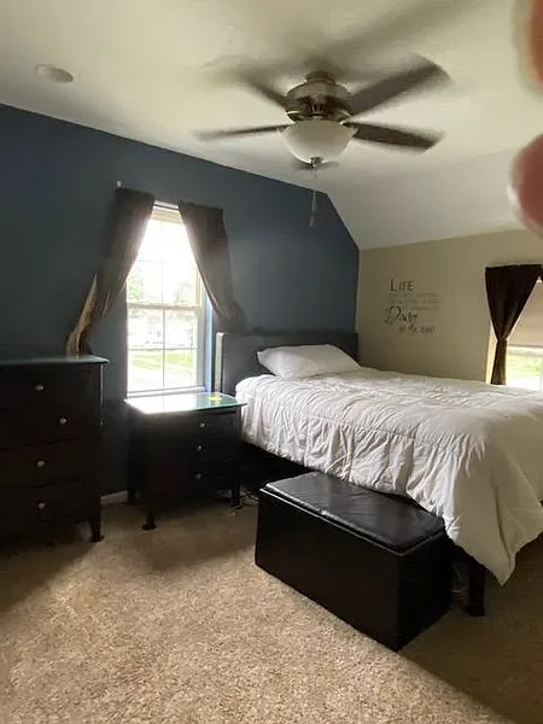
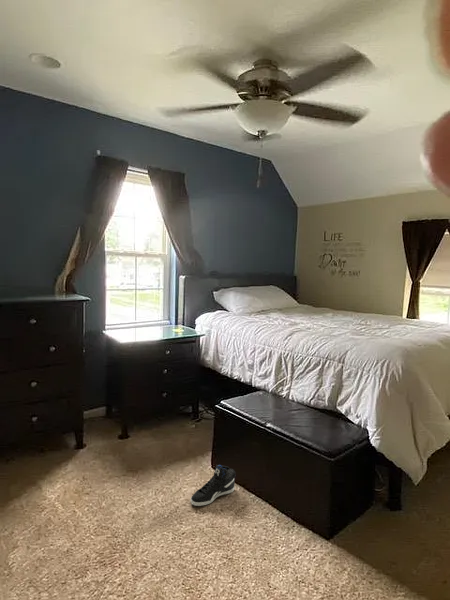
+ sneaker [190,464,236,507]
